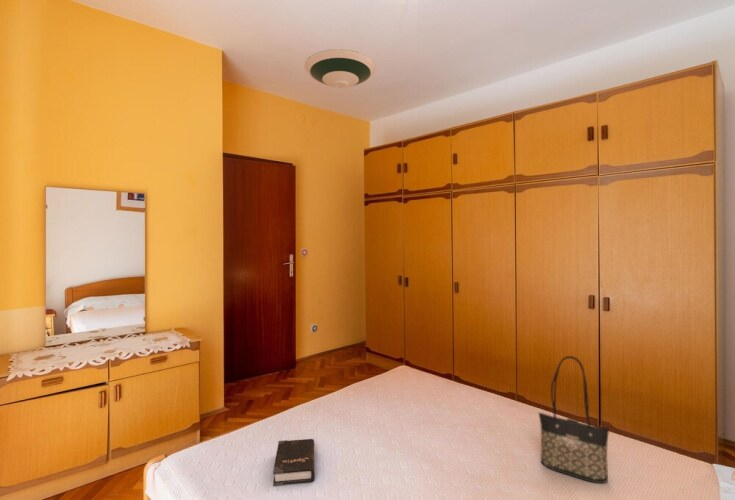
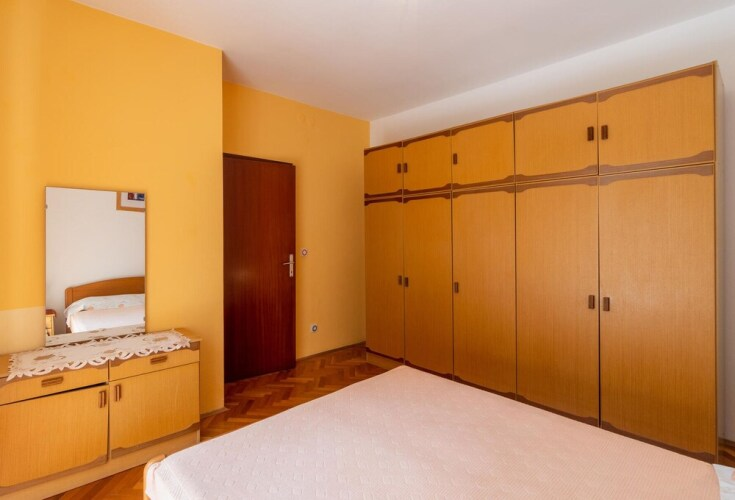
- hardback book [272,438,316,487]
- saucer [304,48,377,89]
- tote bag [538,355,610,484]
